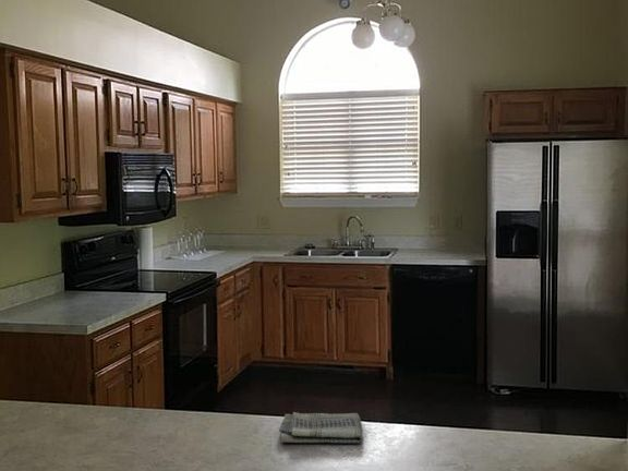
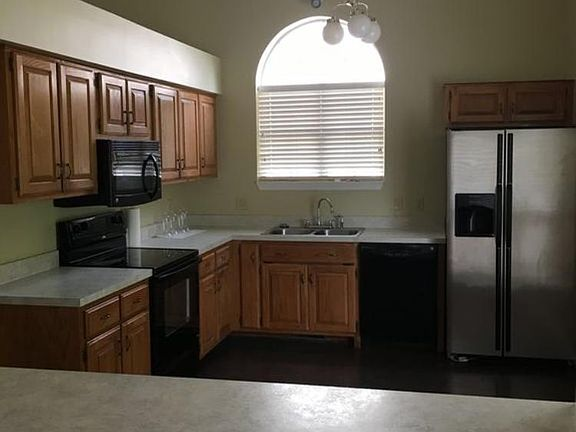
- dish towel [278,411,364,445]
